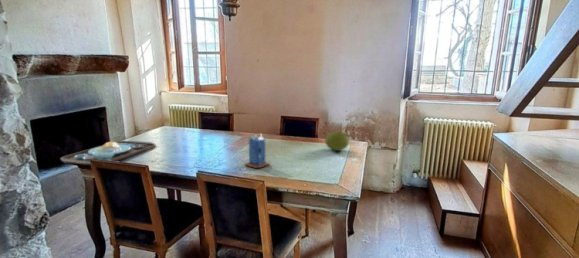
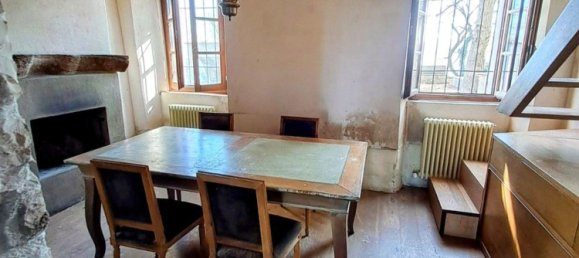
- platter [59,140,157,166]
- candle [244,133,271,169]
- fruit [324,130,350,152]
